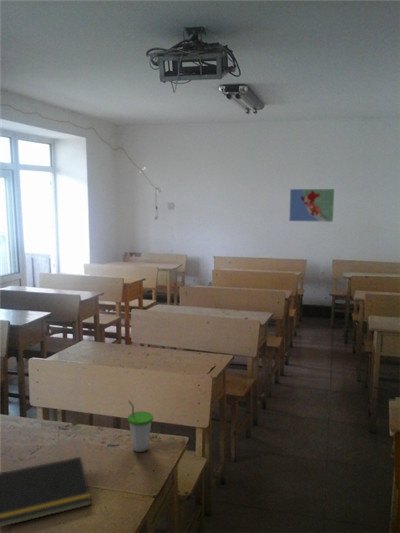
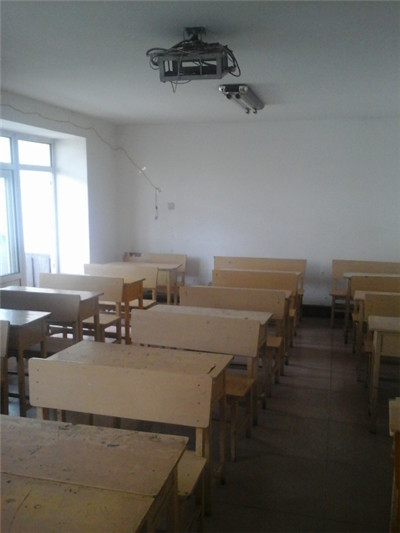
- map [288,188,335,223]
- cup [127,399,154,453]
- notepad [0,456,92,528]
